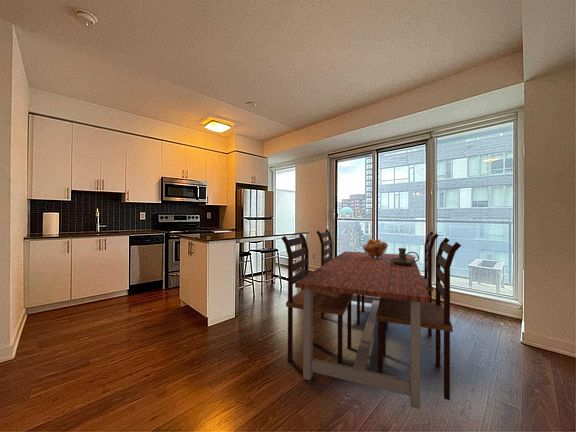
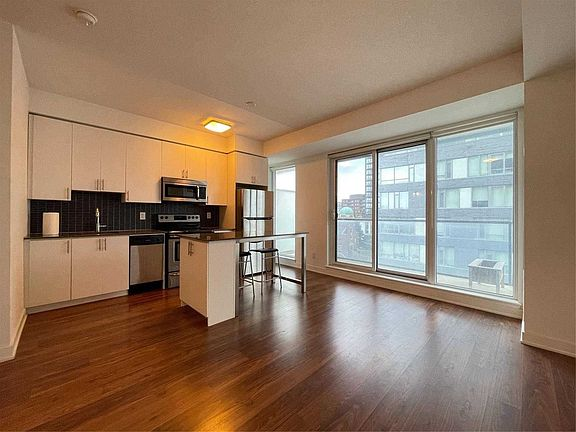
- dining table [280,228,462,410]
- fruit basket [361,238,389,258]
- candle holder [390,247,420,265]
